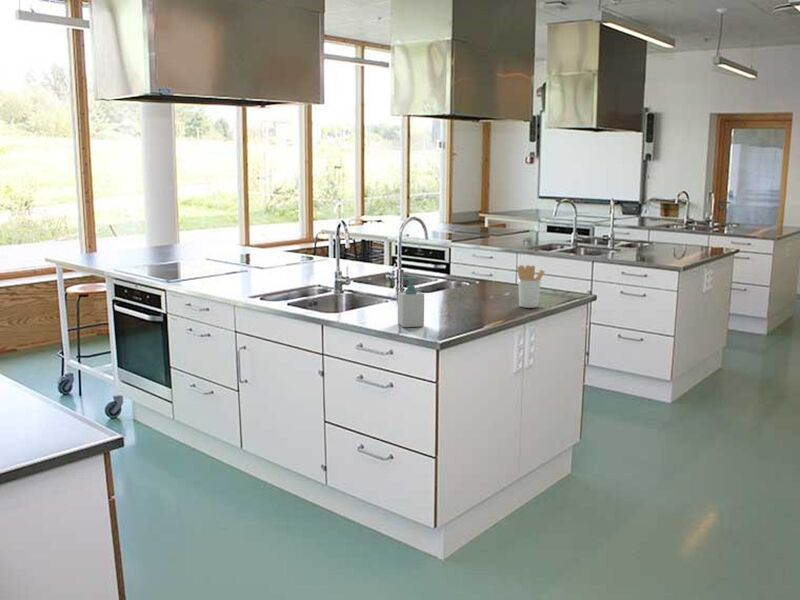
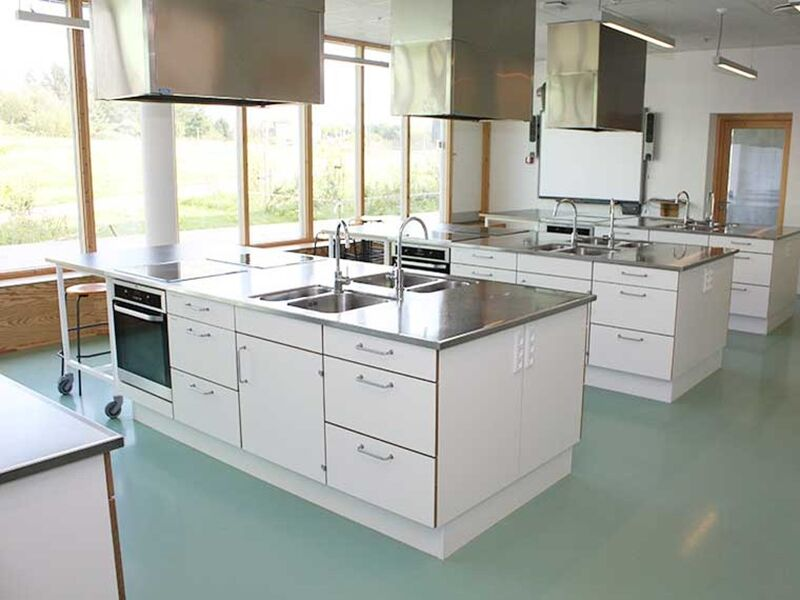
- utensil holder [516,264,546,309]
- soap bottle [397,276,425,328]
